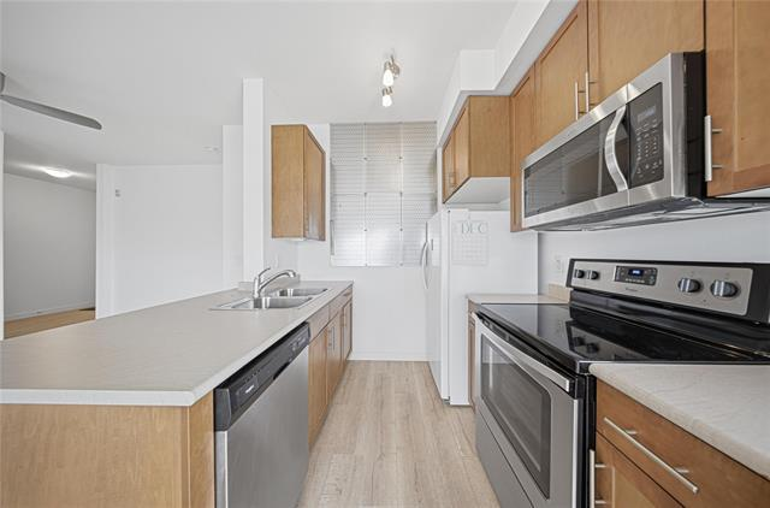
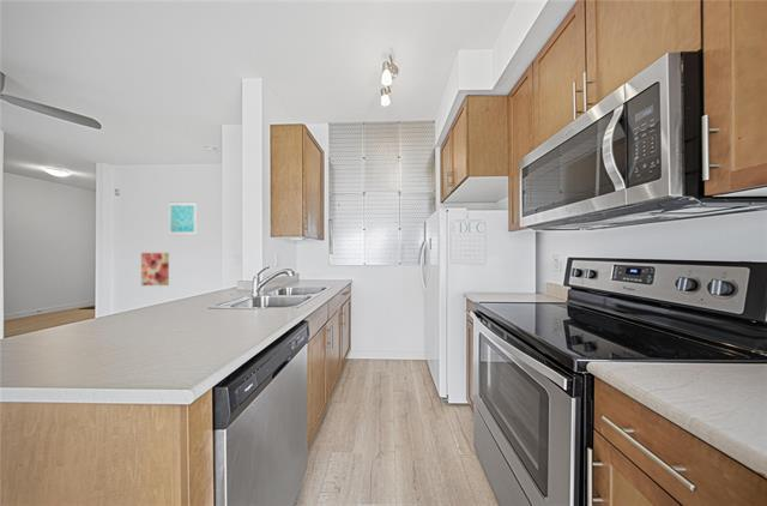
+ wall art [140,252,170,287]
+ wall art [168,201,197,236]
